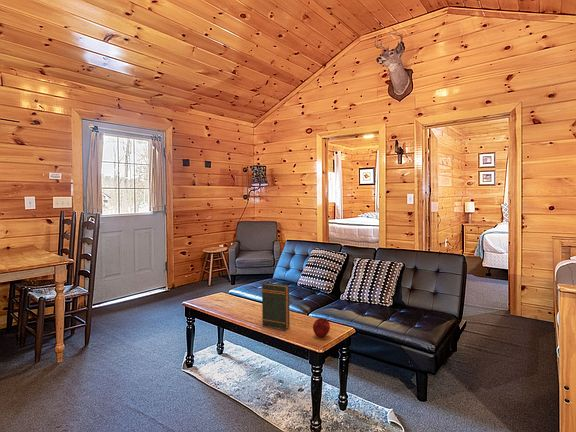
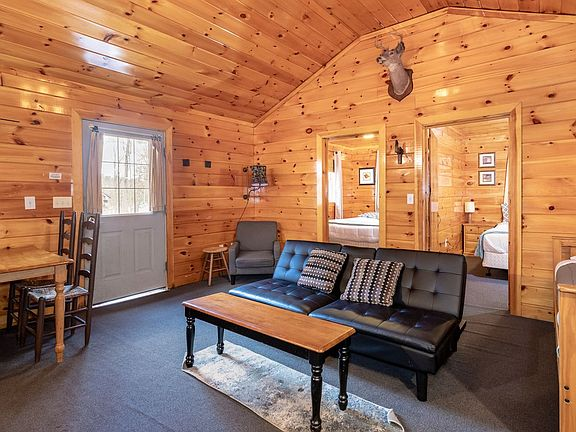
- apple [312,317,331,338]
- book [260,282,291,331]
